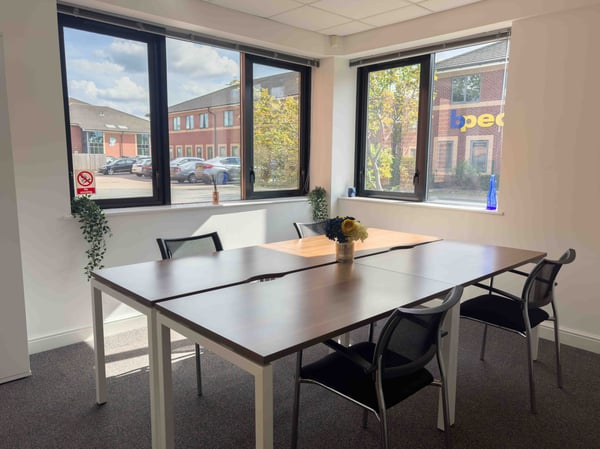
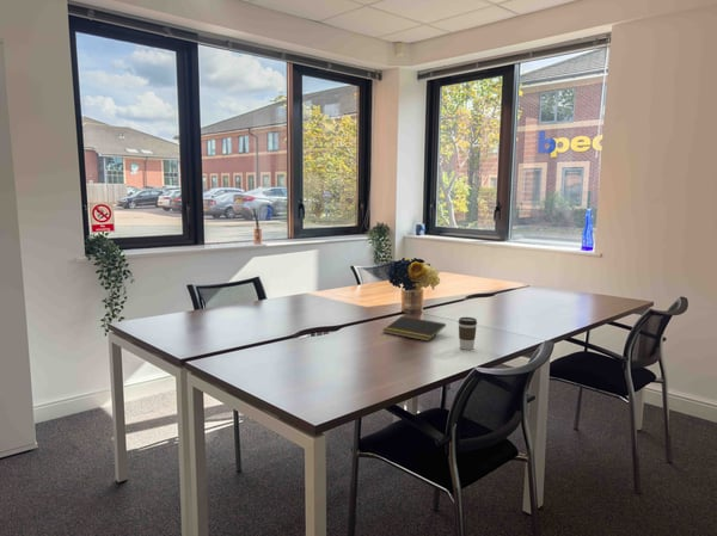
+ coffee cup [458,316,478,351]
+ notepad [382,315,447,343]
